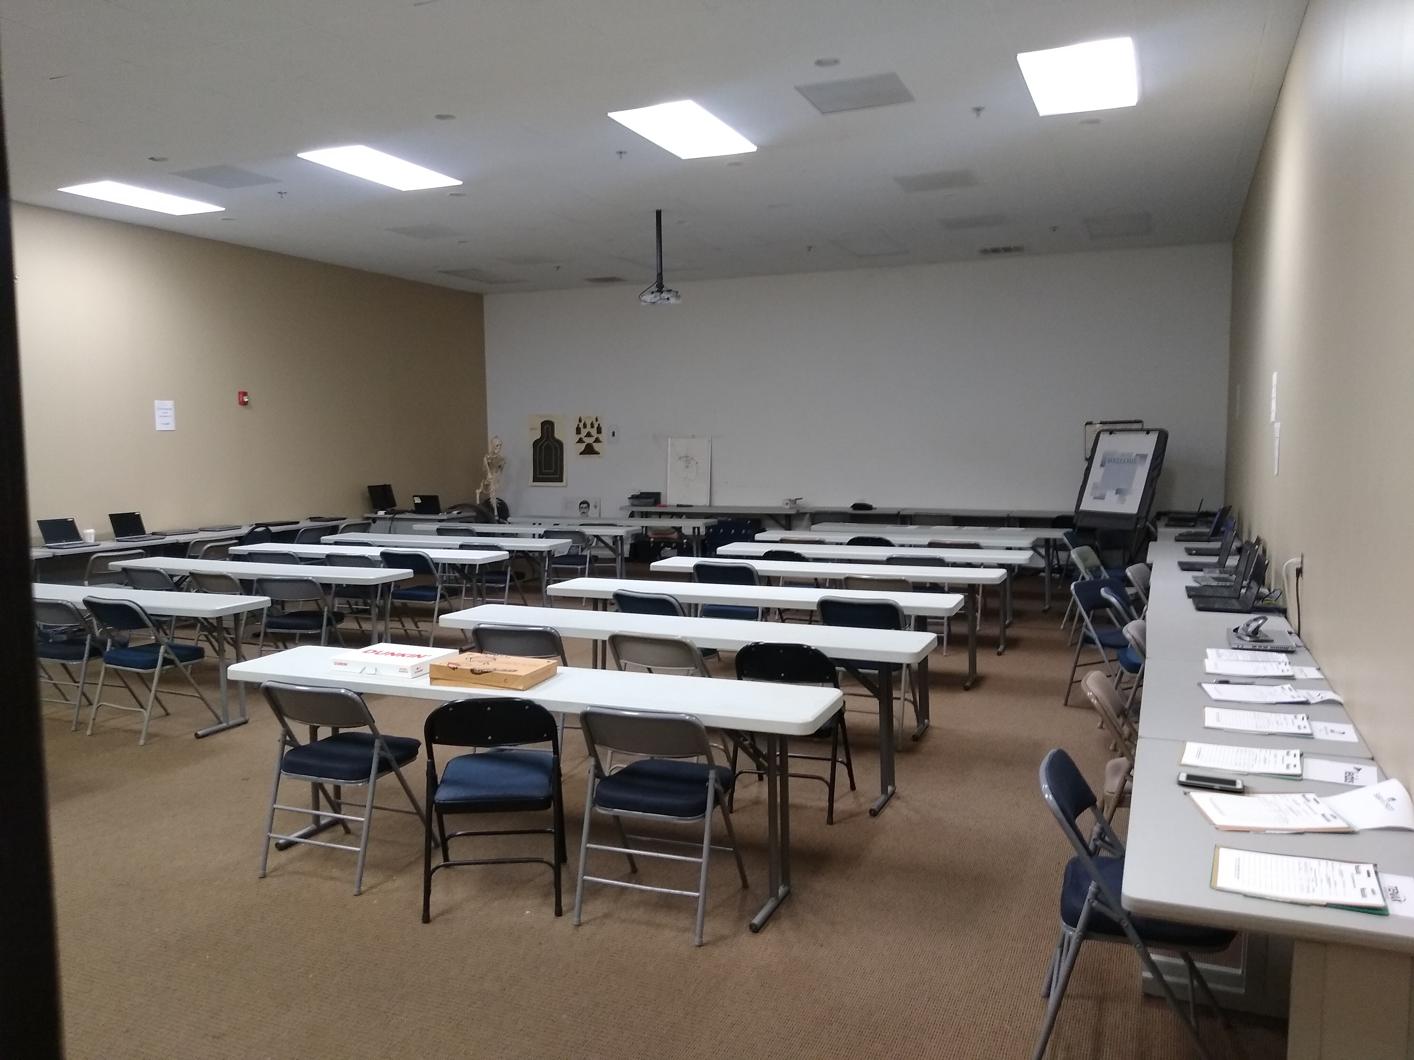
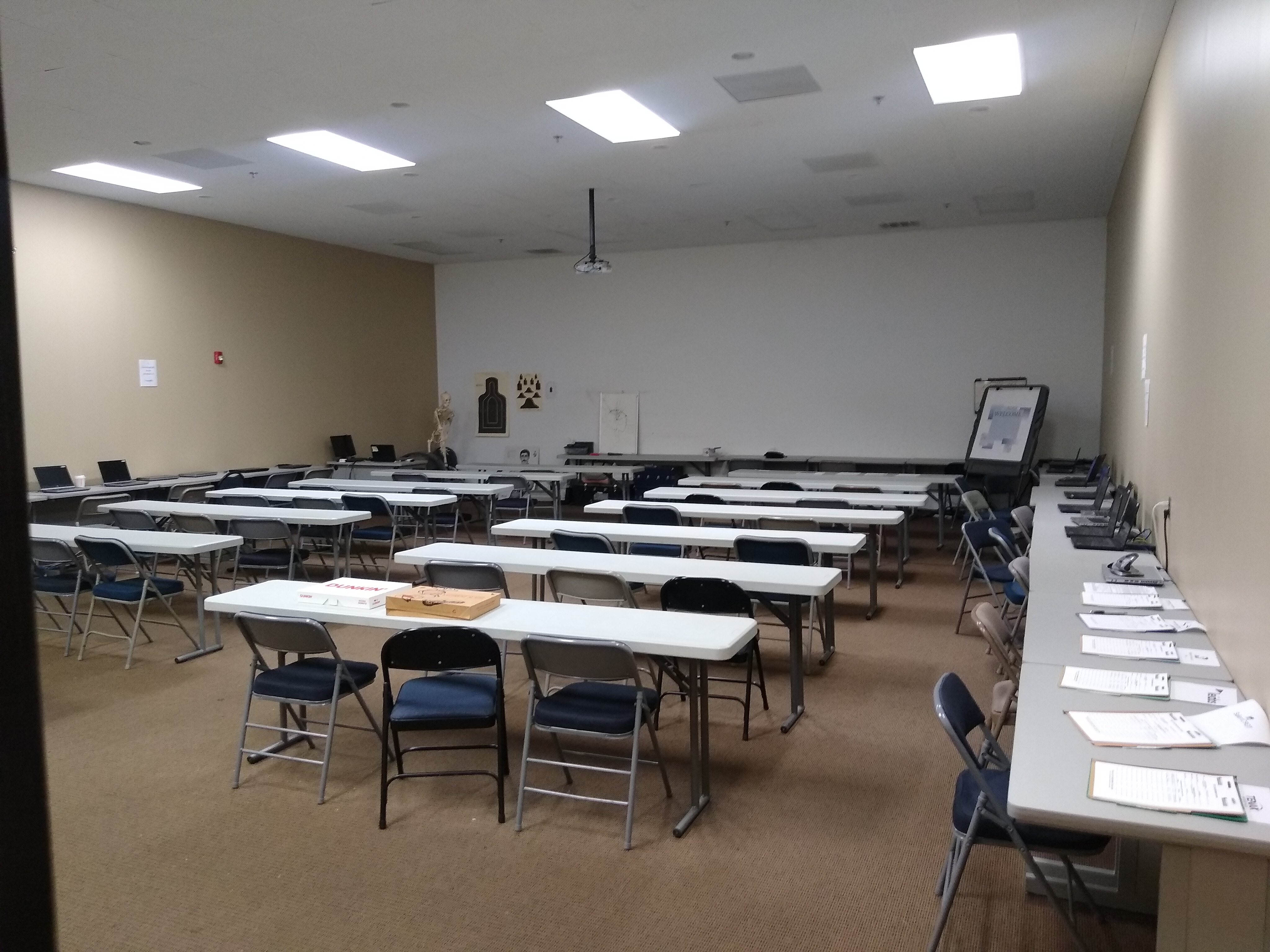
- cell phone [1177,772,1244,792]
